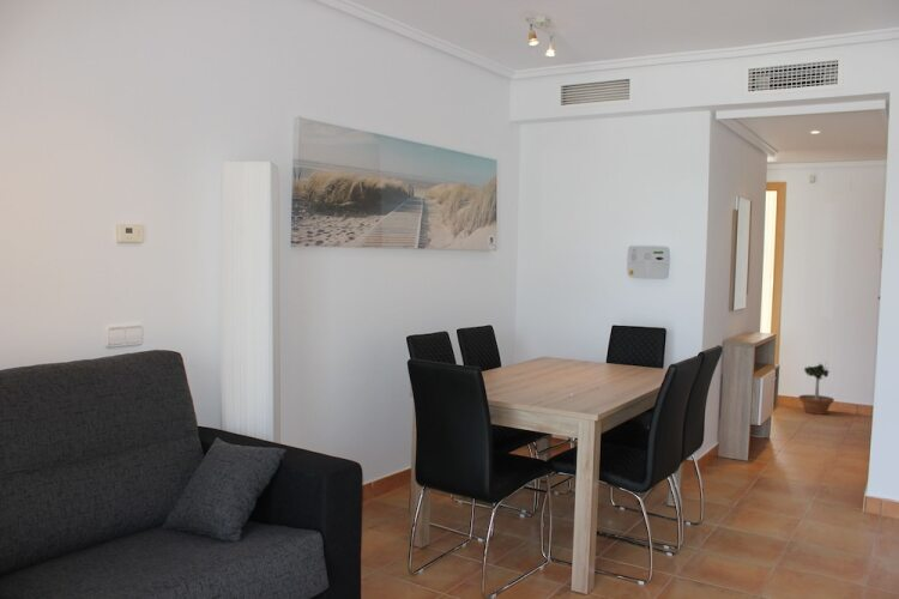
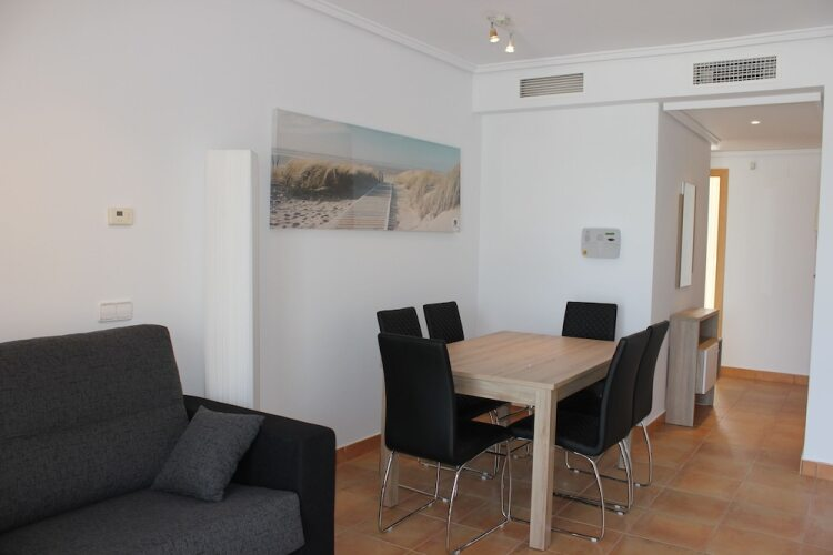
- potted tree [798,359,835,416]
